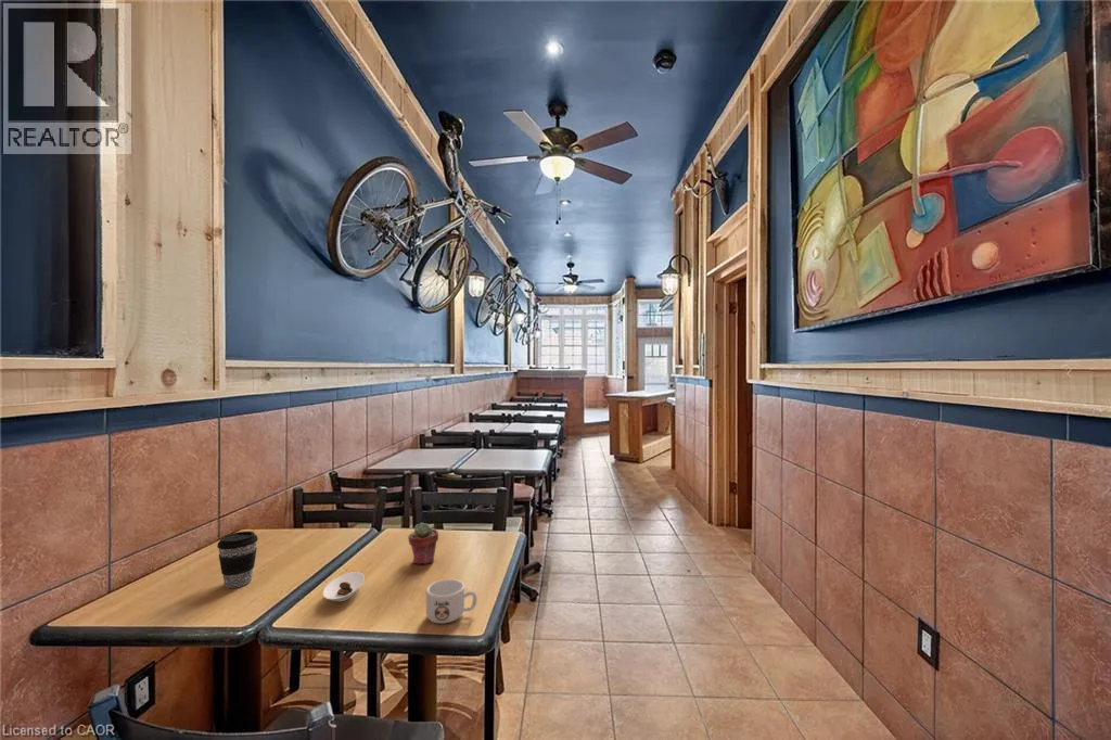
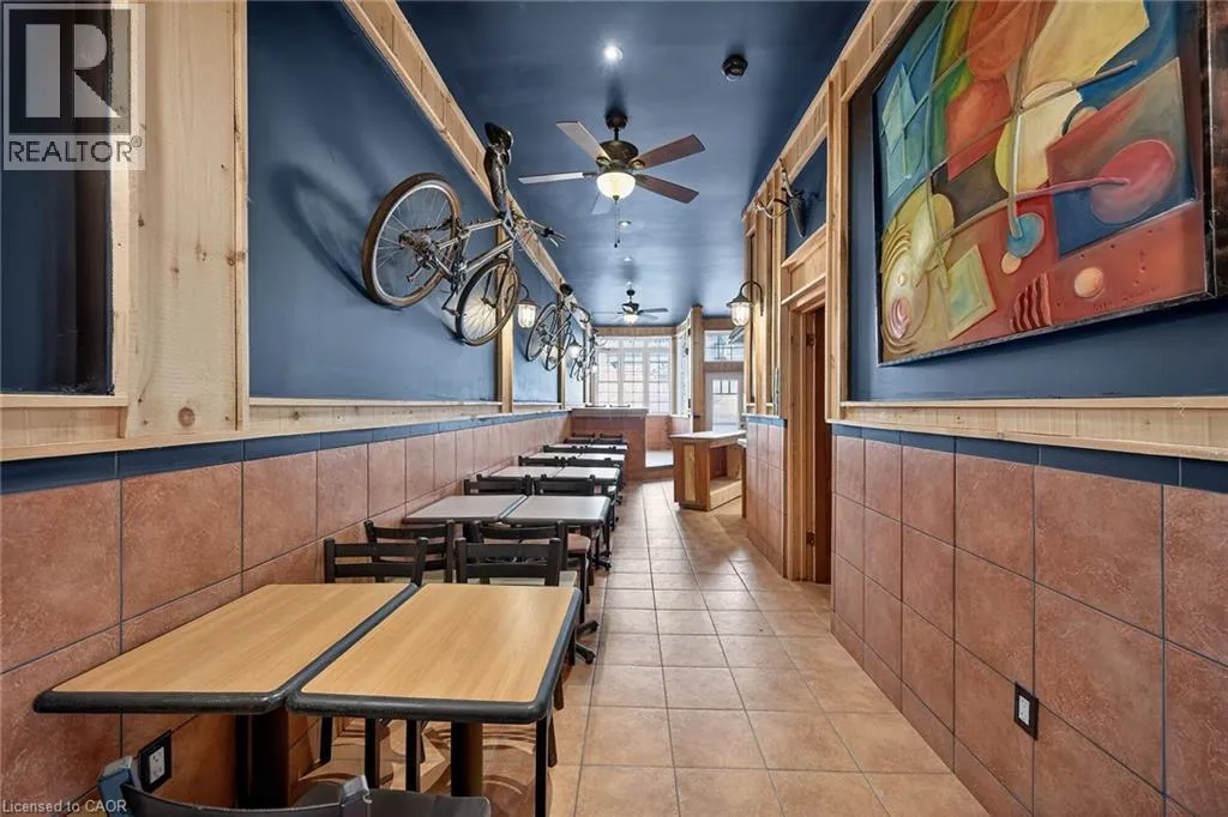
- saucer [322,571,366,603]
- mug [425,578,477,624]
- coffee cup [216,531,259,589]
- potted succulent [407,522,439,565]
